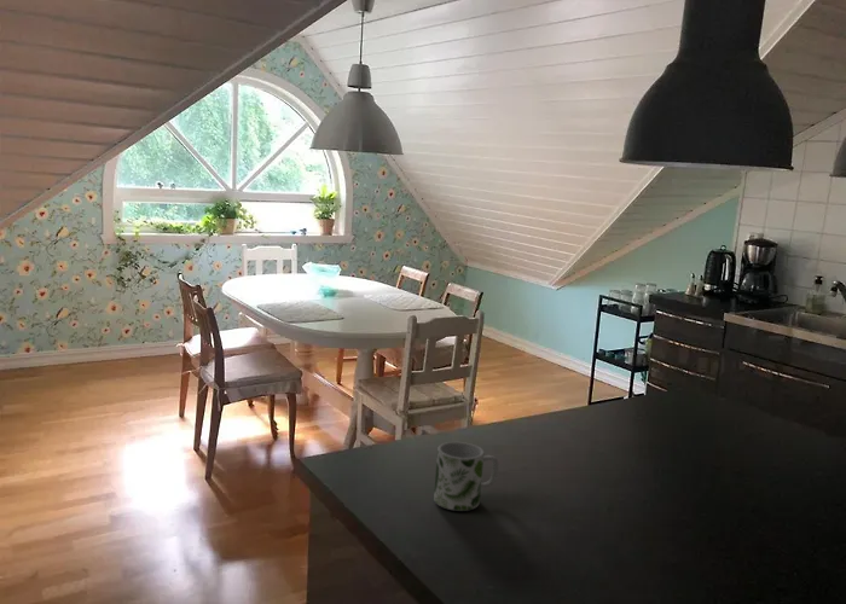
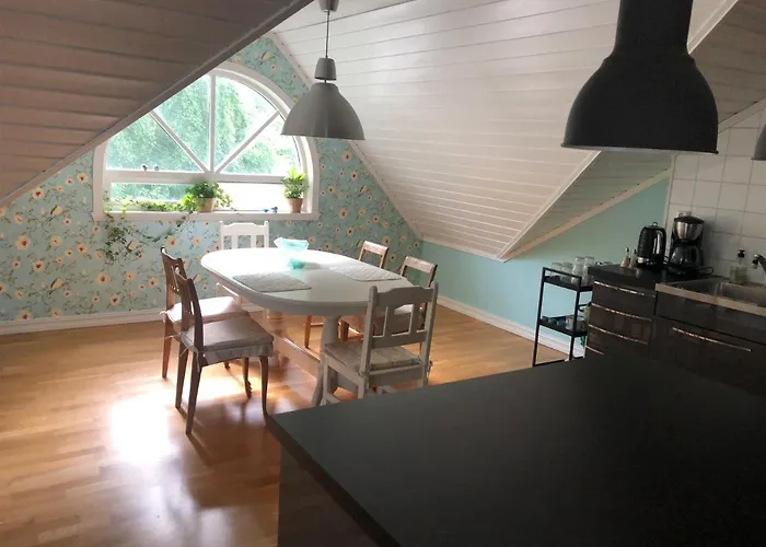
- mug [433,441,499,512]
